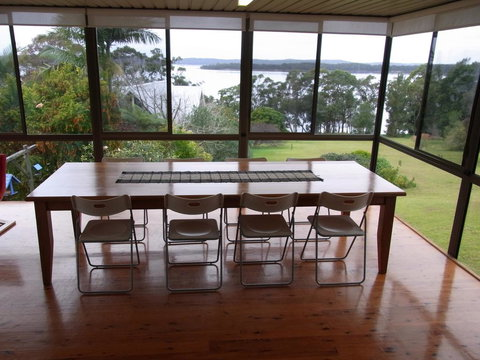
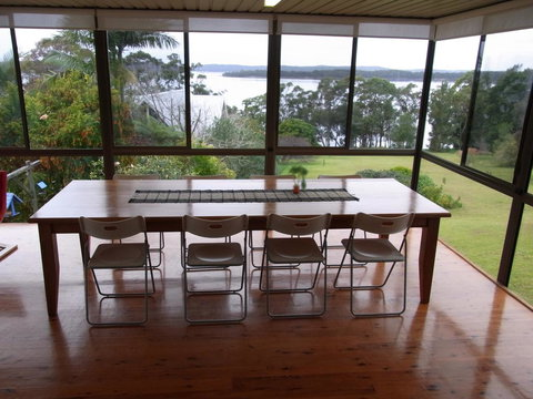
+ plant [278,157,310,194]
